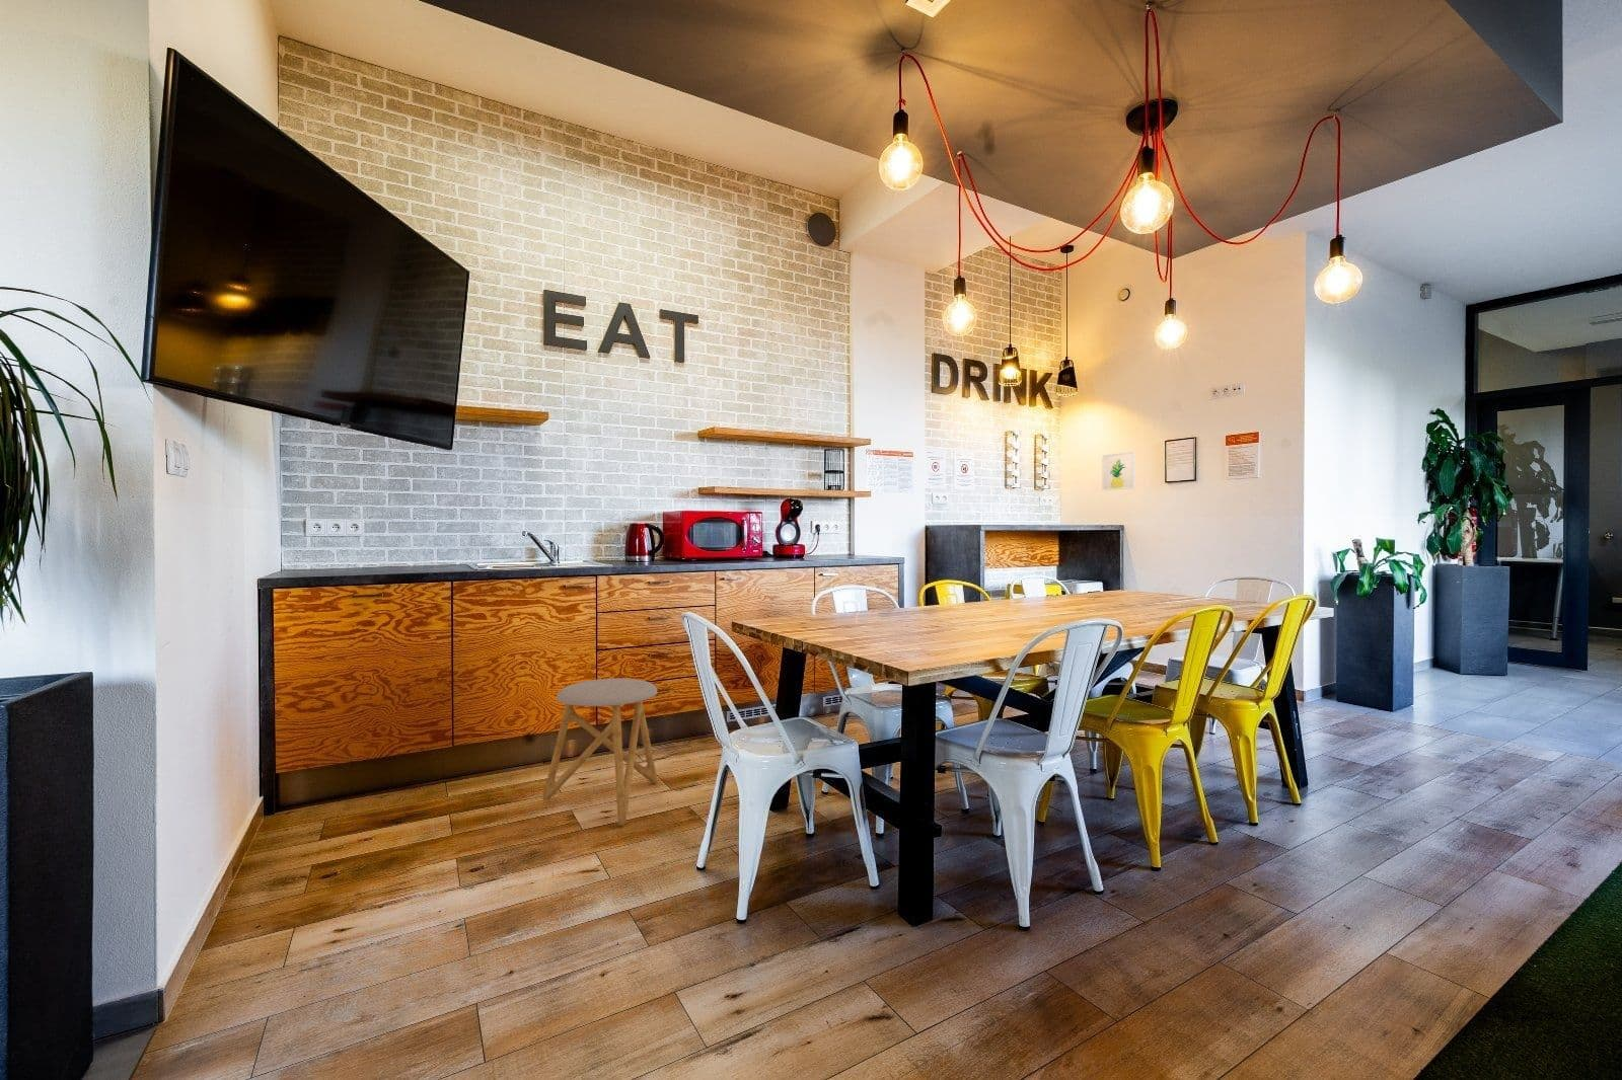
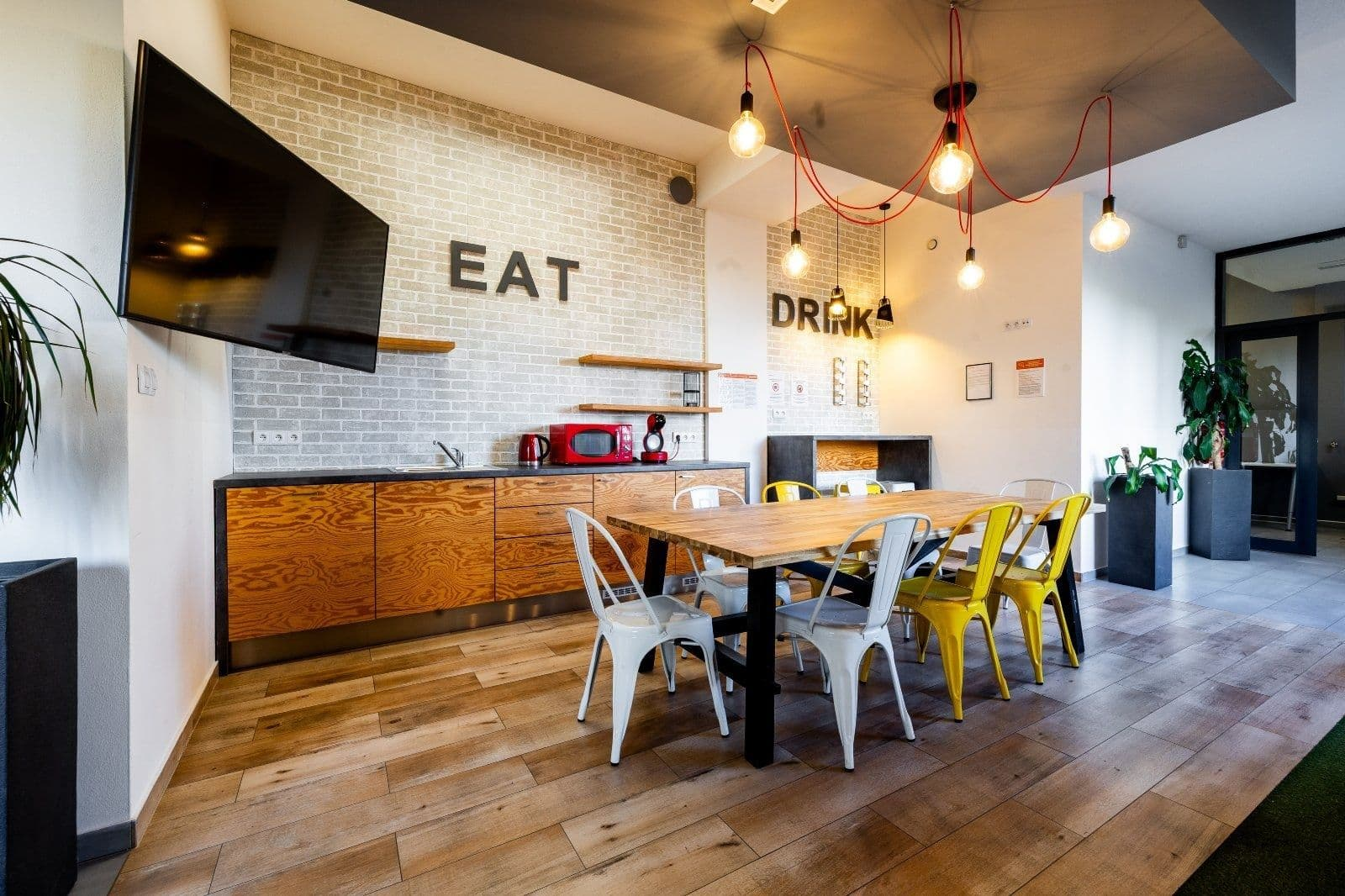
- wall art [1101,451,1136,492]
- stool [543,677,658,827]
